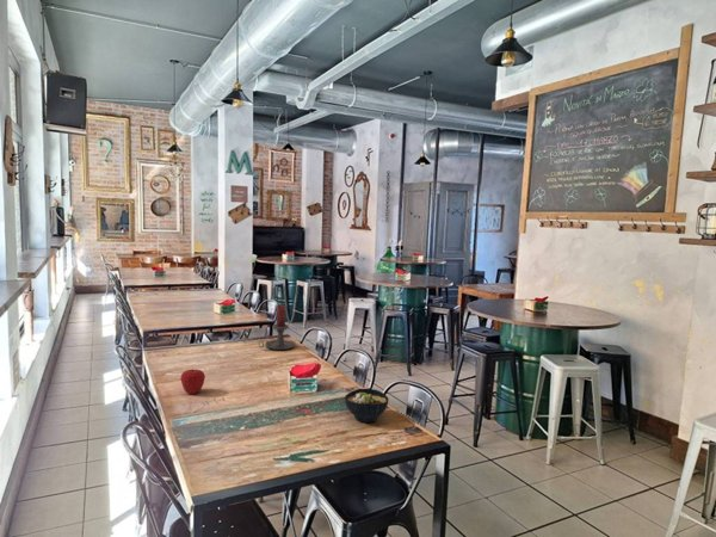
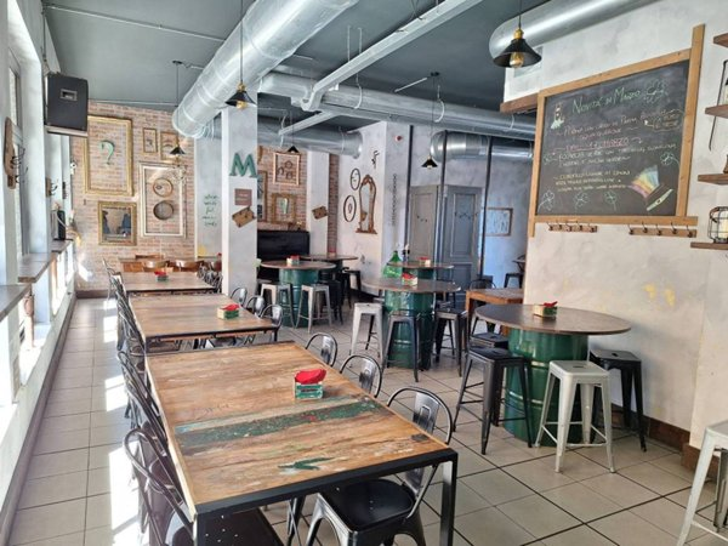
- bowl [344,388,389,424]
- candle holder [257,304,296,351]
- apple [179,369,206,395]
